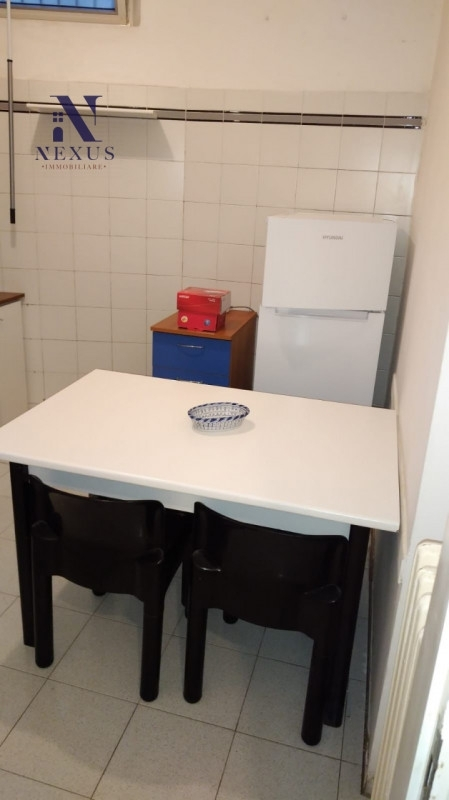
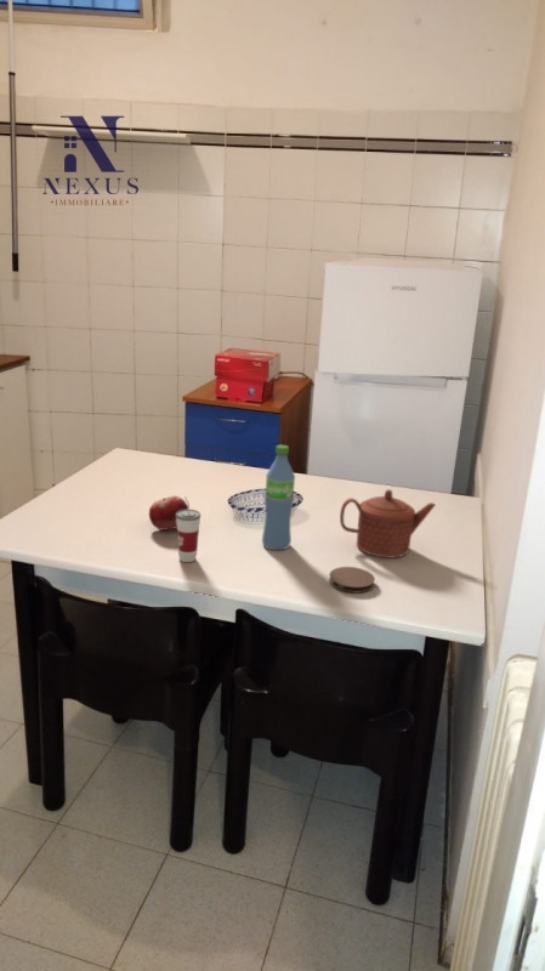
+ coaster [328,566,376,594]
+ cup [176,495,201,563]
+ teapot [339,488,437,558]
+ fruit [148,495,188,532]
+ water bottle [261,444,296,551]
